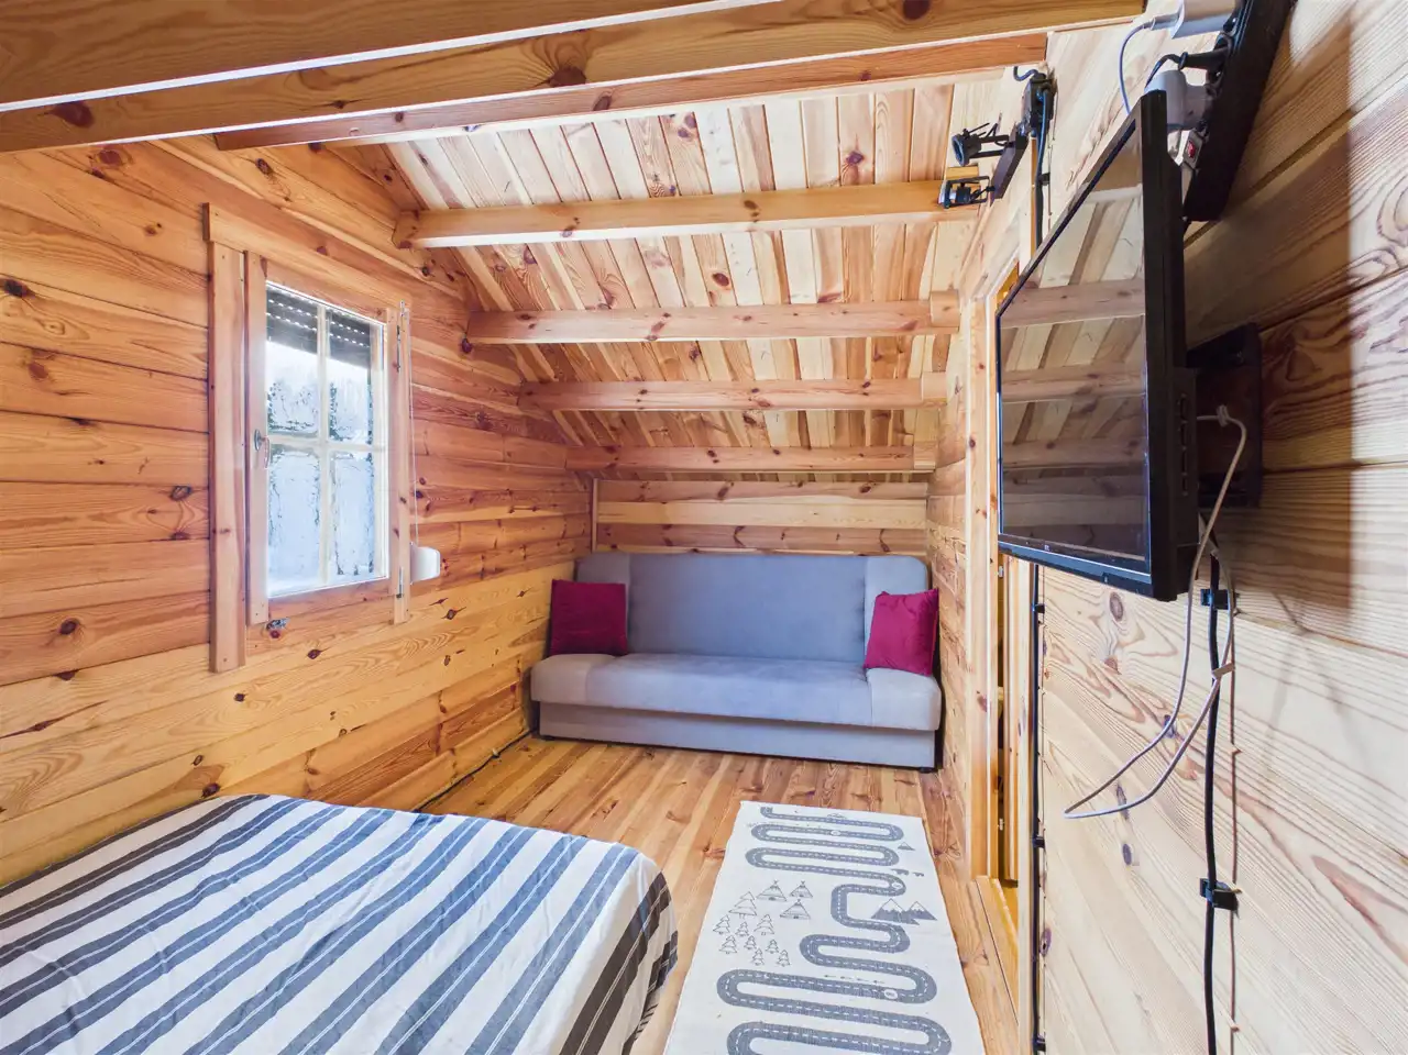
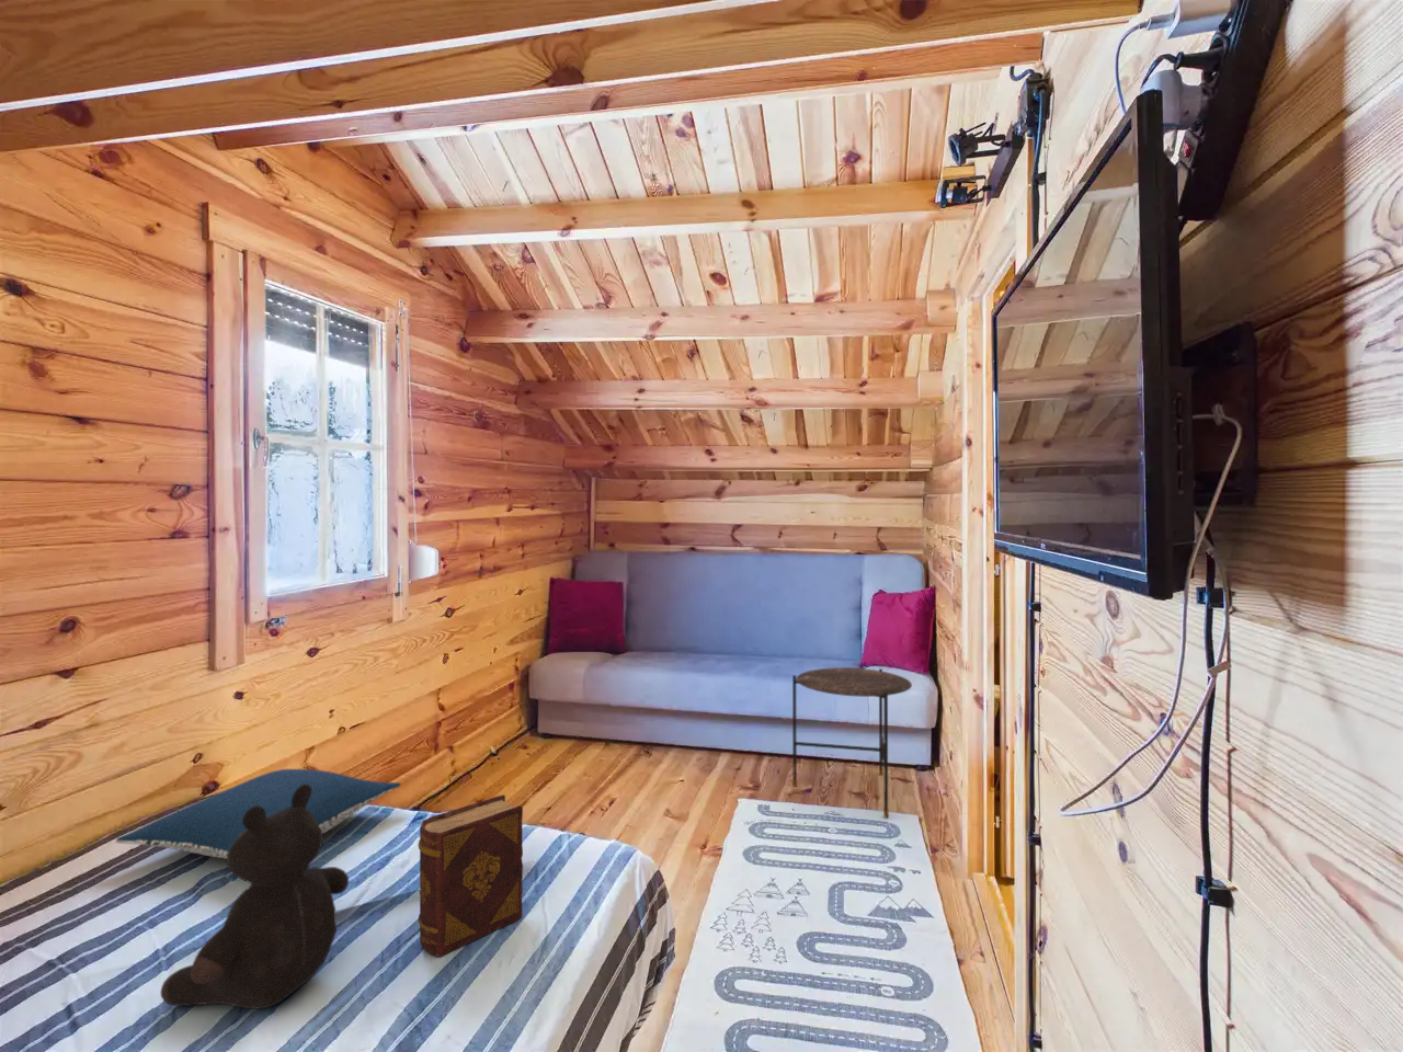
+ teddy bear [160,785,350,1010]
+ diary [418,795,524,958]
+ pillow [114,768,402,860]
+ side table [791,666,913,819]
